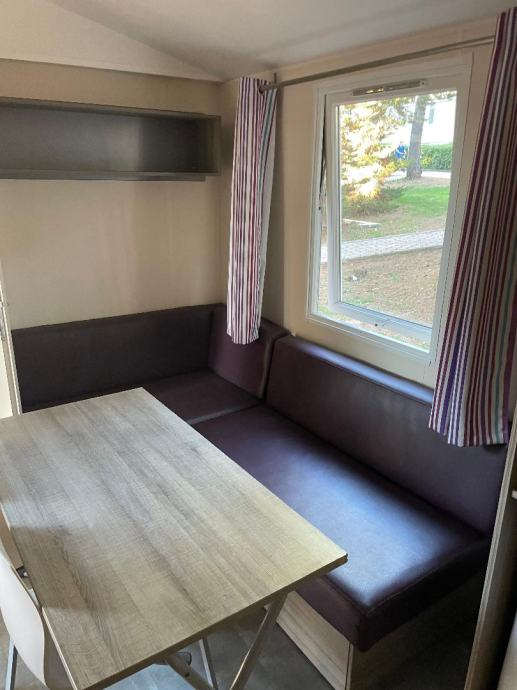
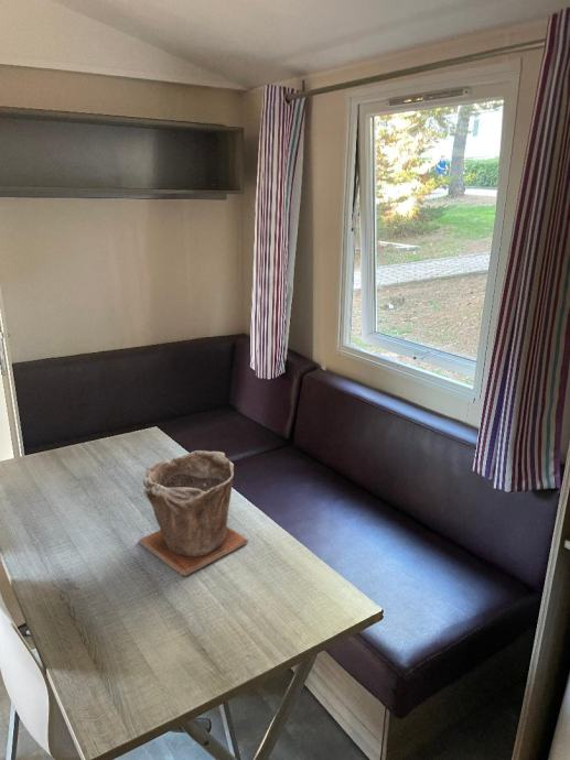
+ plant pot [138,449,249,577]
